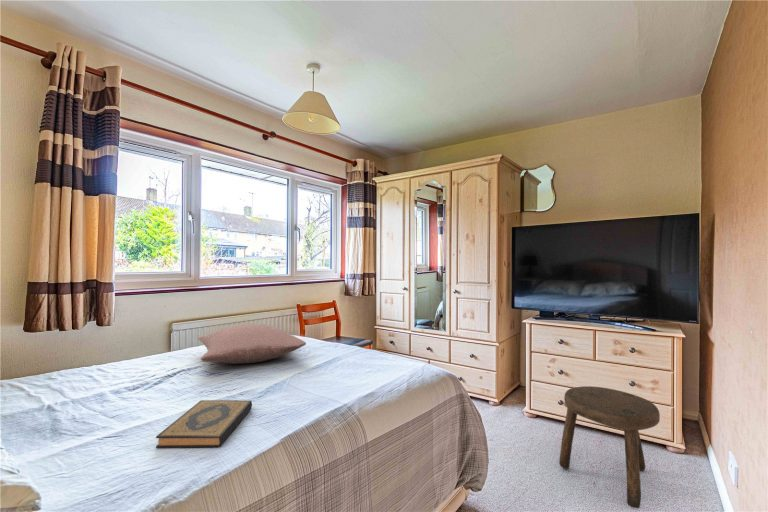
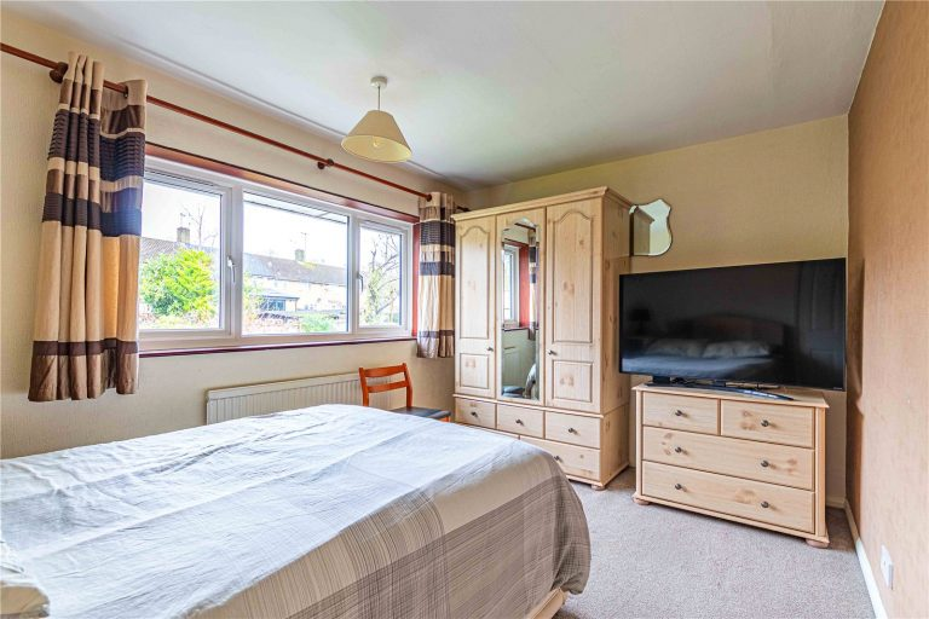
- stool [558,385,661,509]
- hardback book [155,399,253,449]
- pillow [197,323,307,364]
